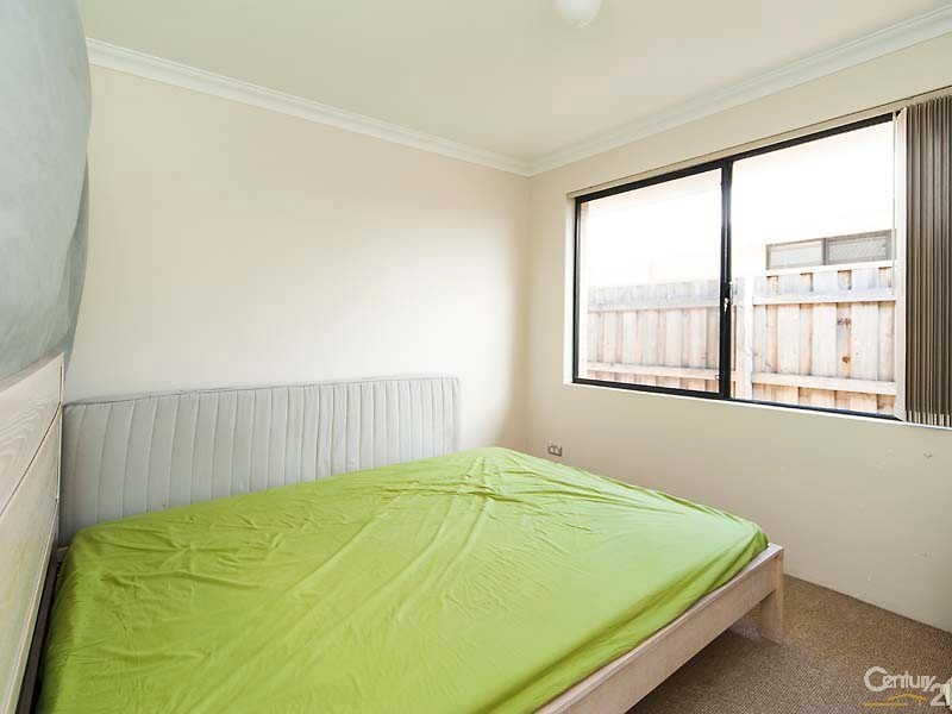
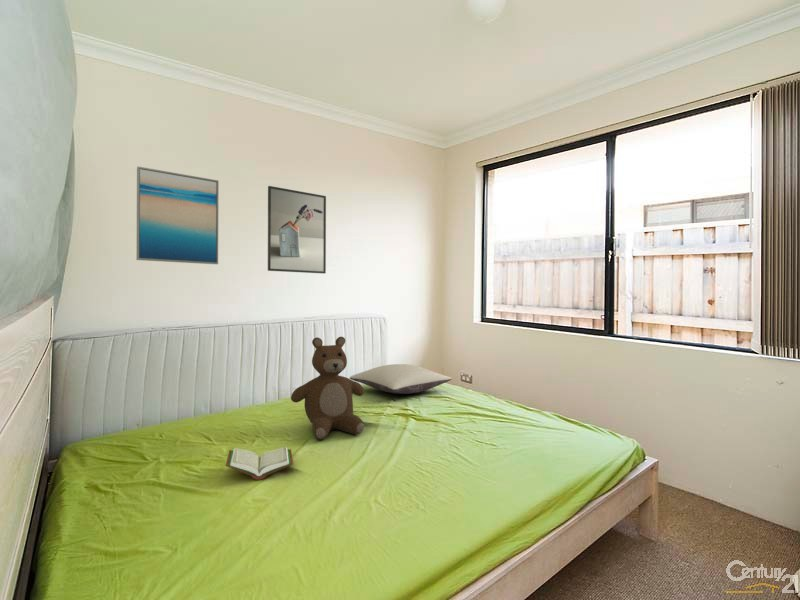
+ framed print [267,185,327,274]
+ book [224,445,294,481]
+ pillow [349,363,453,395]
+ bear [290,336,365,441]
+ wall art [135,166,220,265]
